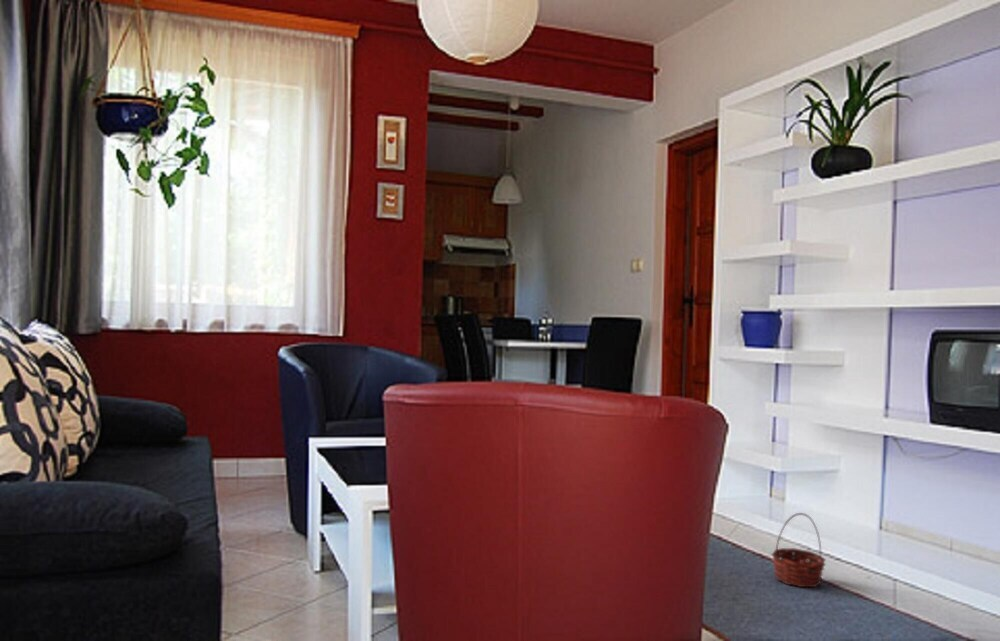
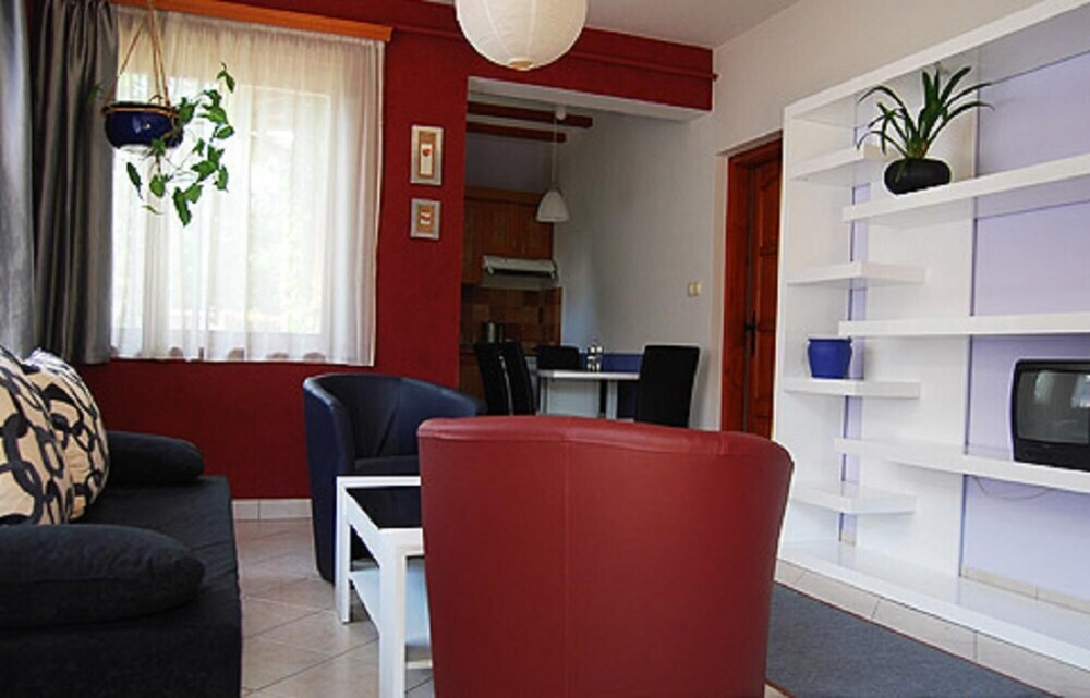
- basket [770,512,827,588]
